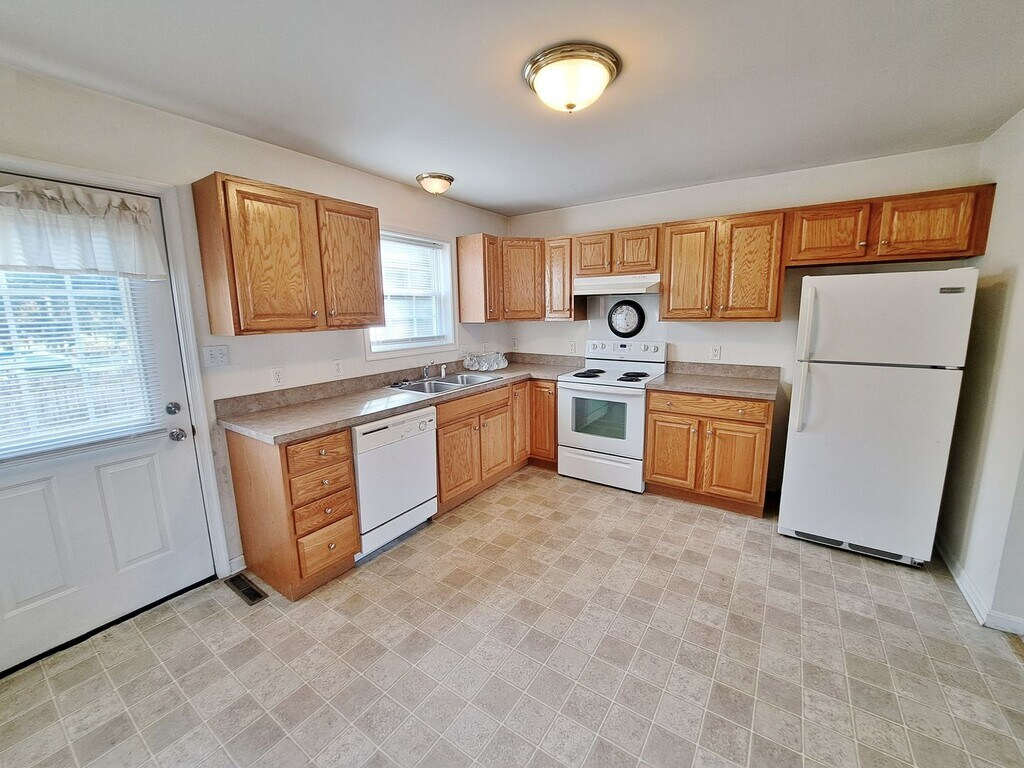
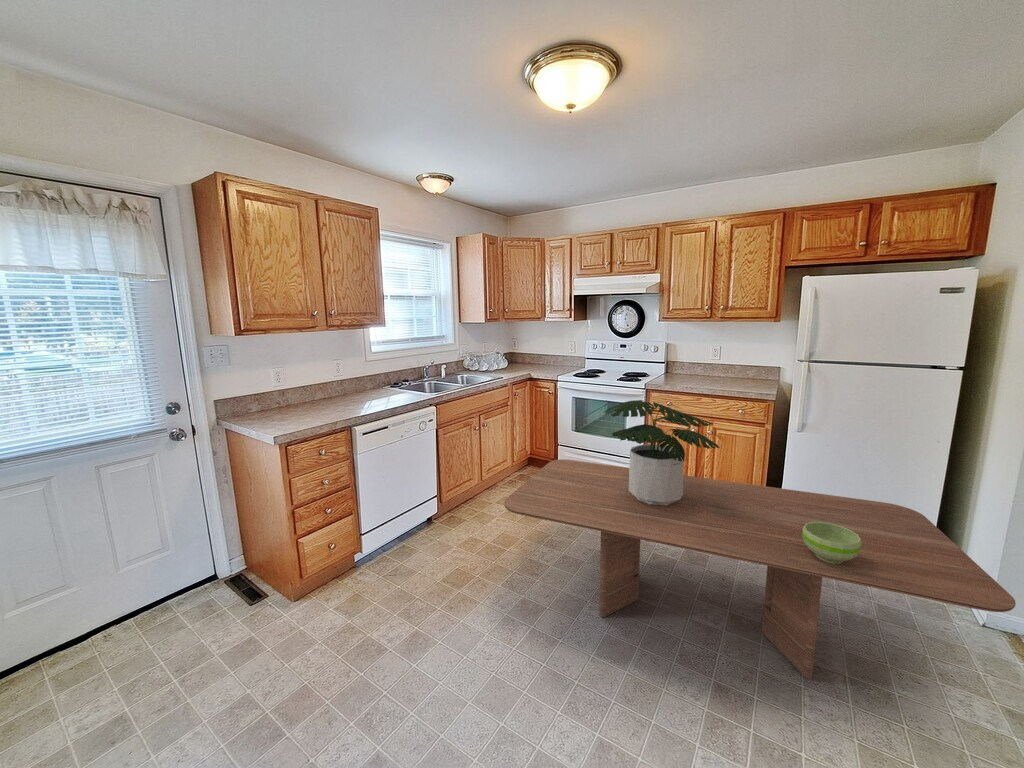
+ potted plant [604,399,721,505]
+ bowl [802,522,861,564]
+ dining table [503,458,1017,680]
